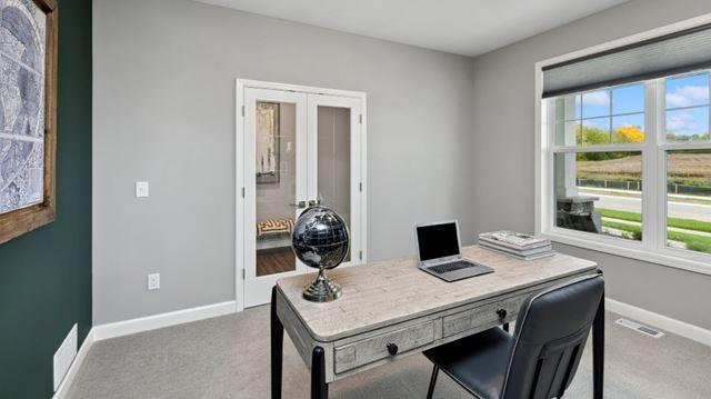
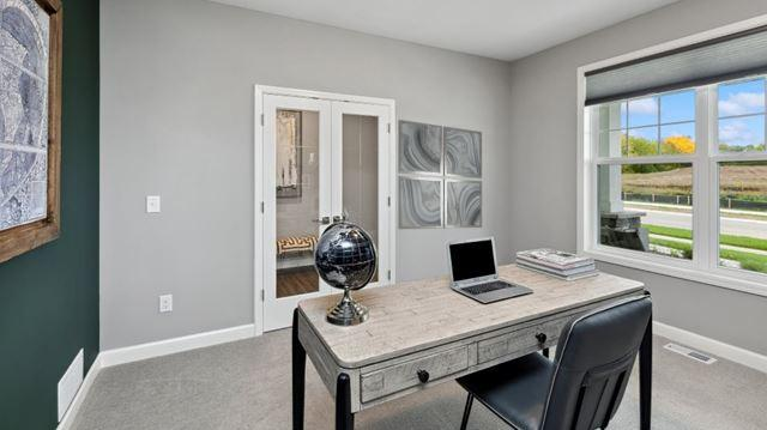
+ wall art [397,119,483,230]
